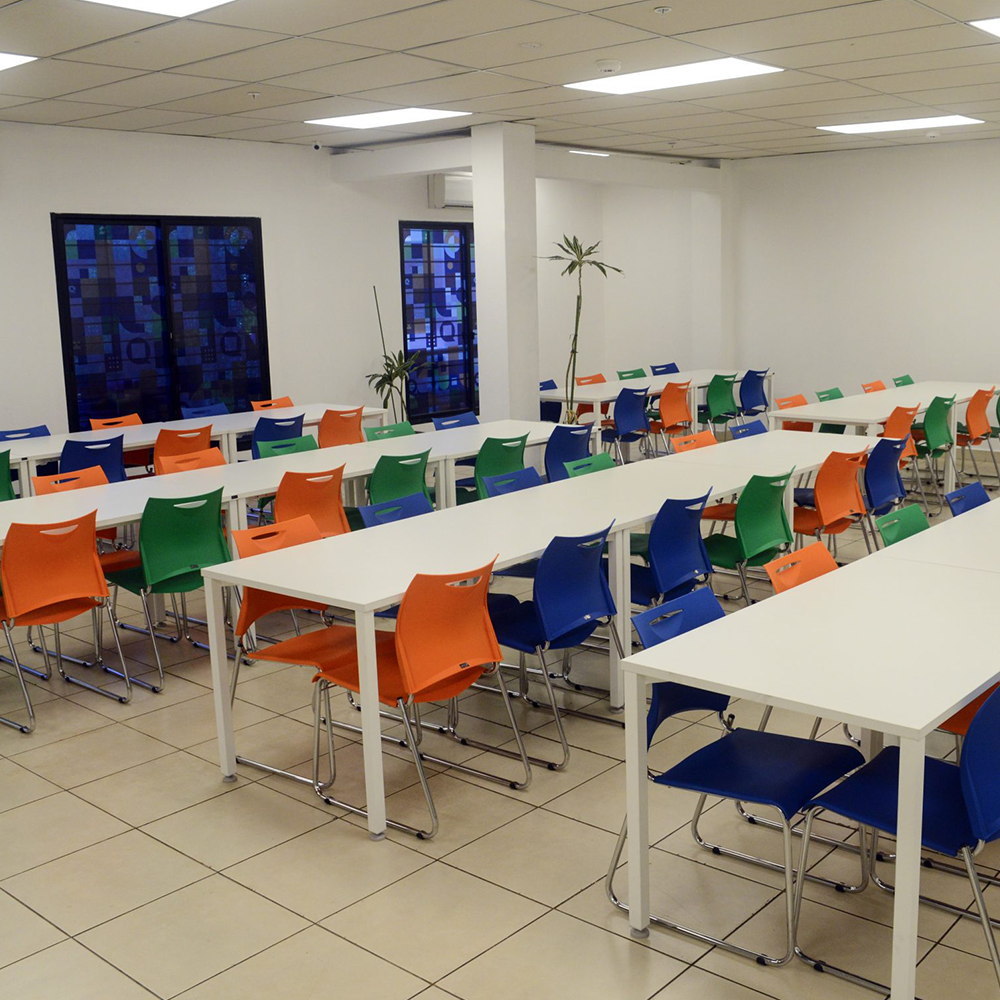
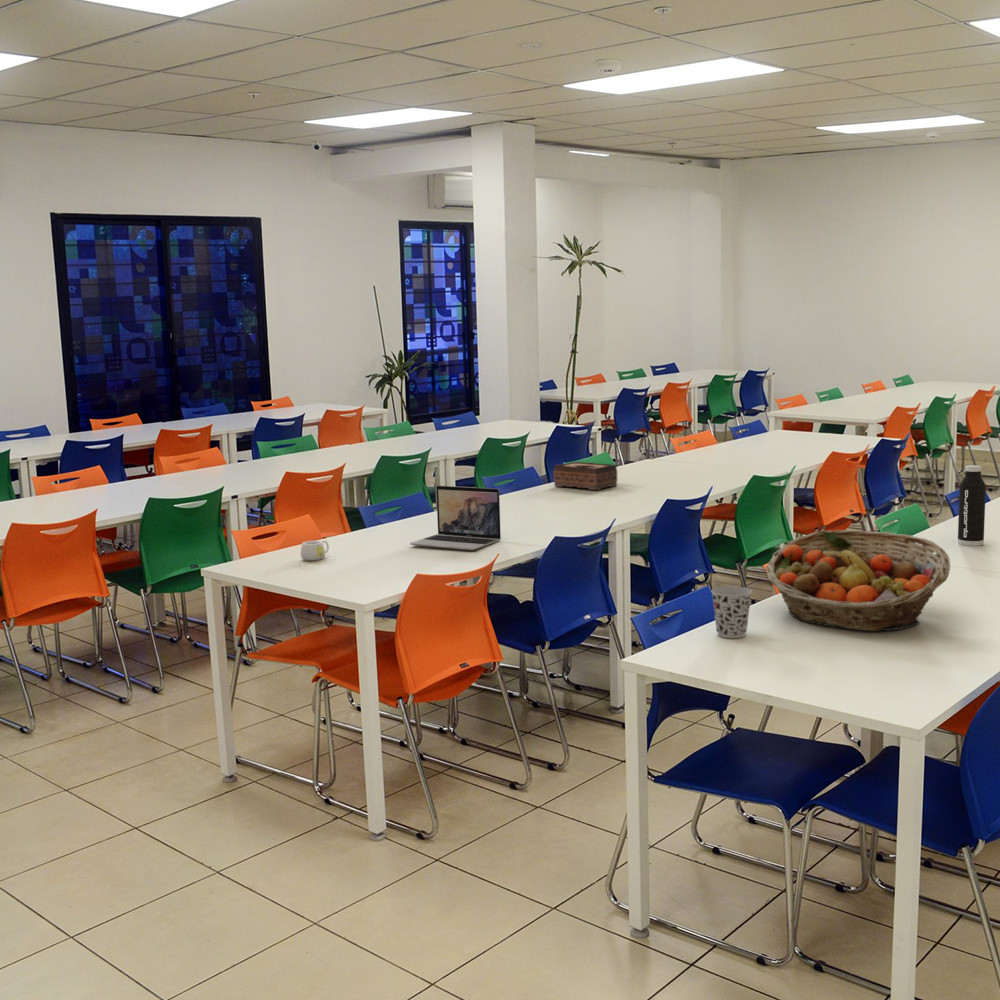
+ cup [710,585,753,639]
+ water bottle [957,464,987,547]
+ tissue box [552,461,618,491]
+ fruit basket [765,529,951,632]
+ laptop [409,485,502,551]
+ mug [300,540,330,561]
